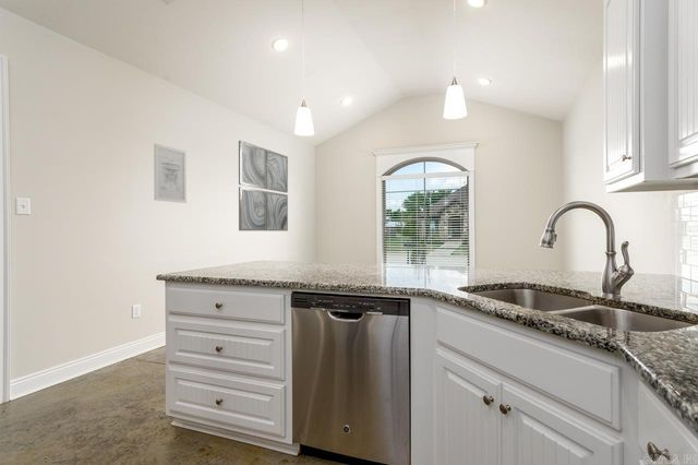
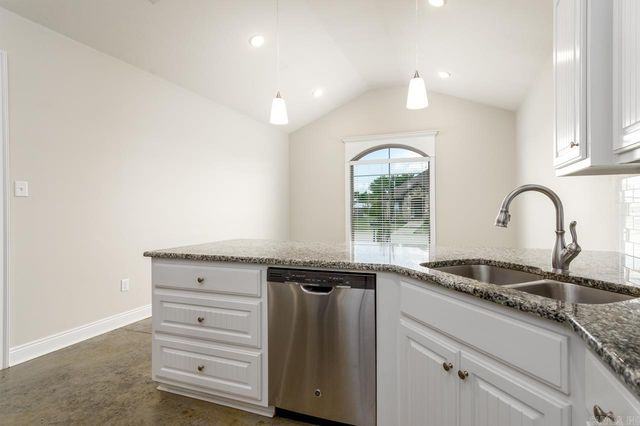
- wall art [238,140,289,233]
- wall art [153,143,188,204]
